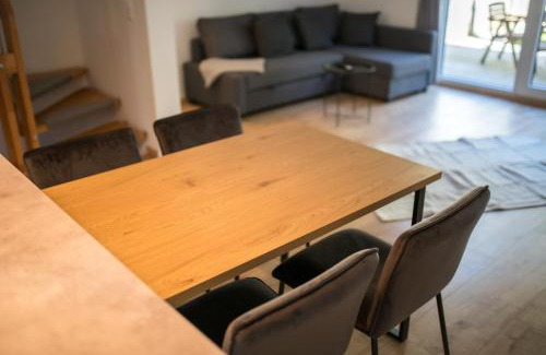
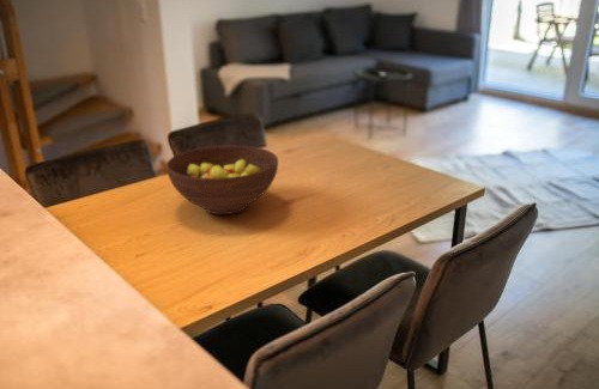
+ fruit bowl [165,144,279,215]
